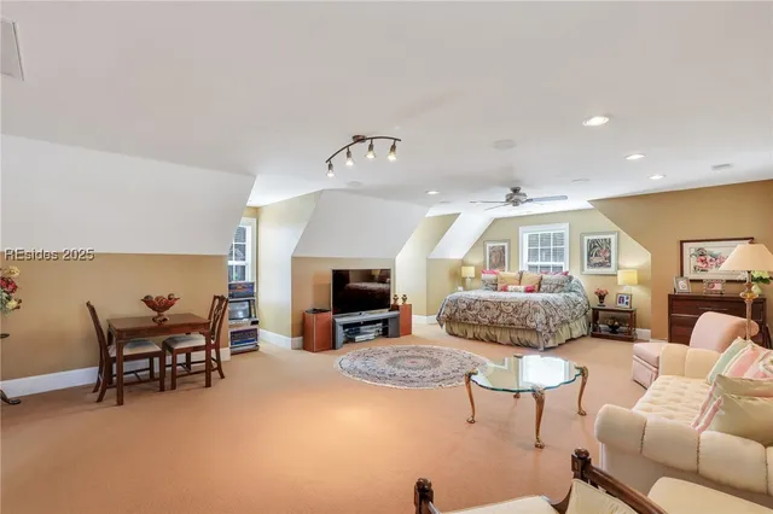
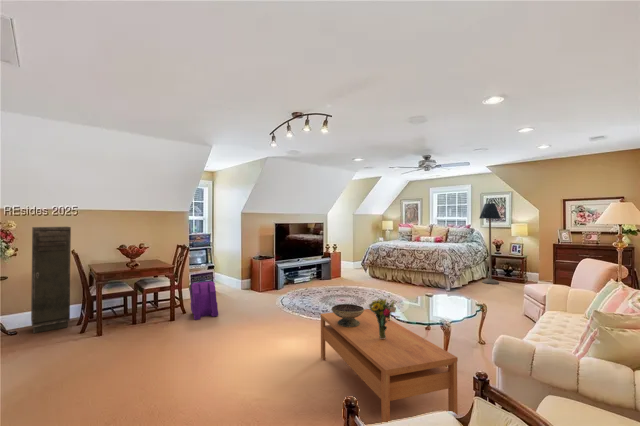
+ floor lamp [478,202,502,285]
+ coffee table [319,308,459,423]
+ decorative bowl [331,303,365,327]
+ storage cabinet [30,226,72,334]
+ backpack [188,280,219,321]
+ bouquet [367,297,401,339]
